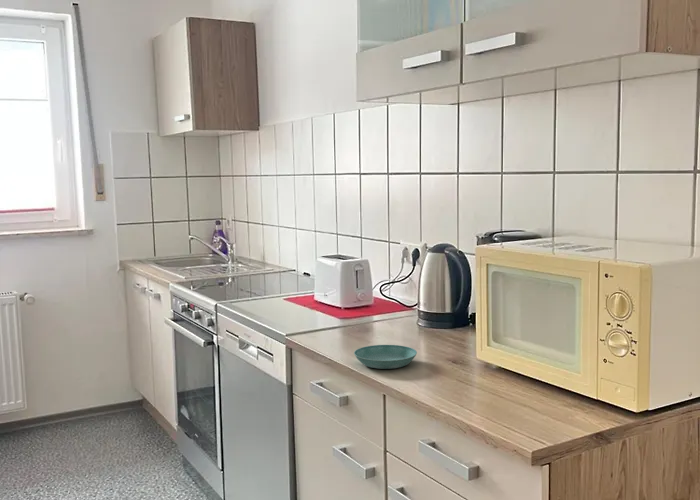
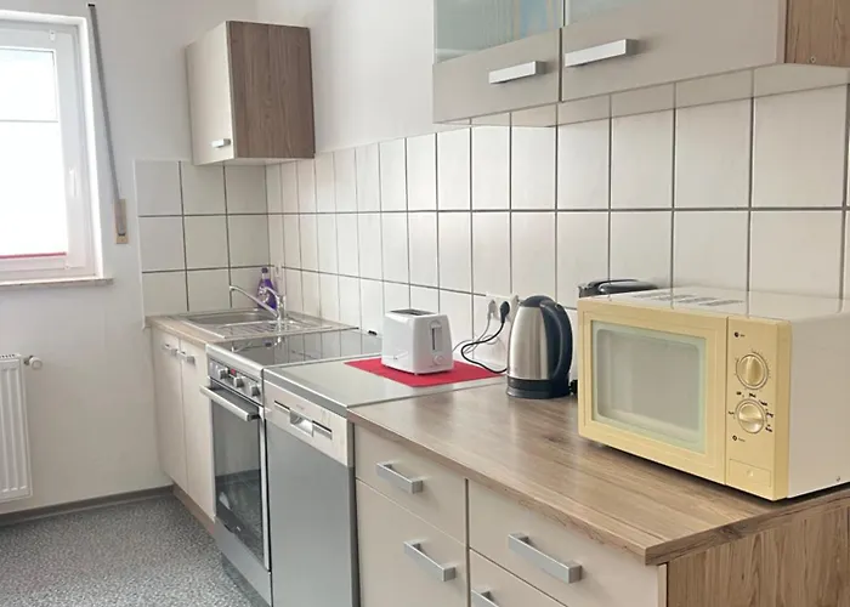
- saucer [353,344,418,370]
